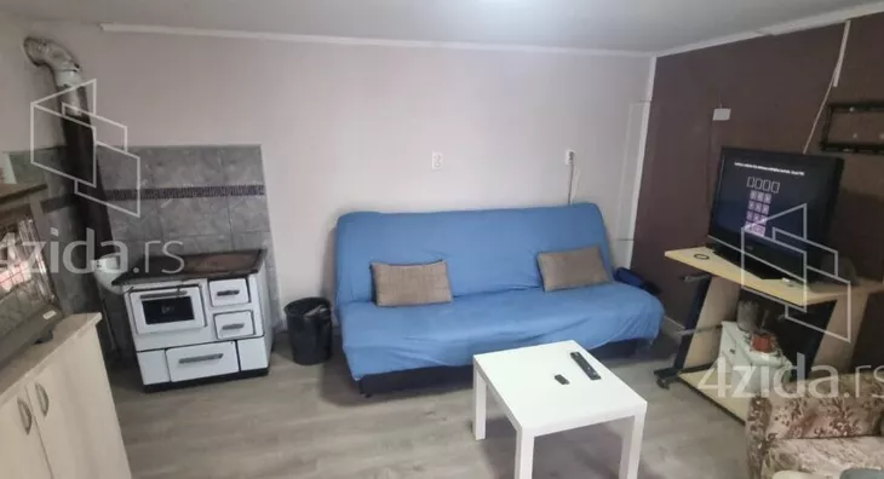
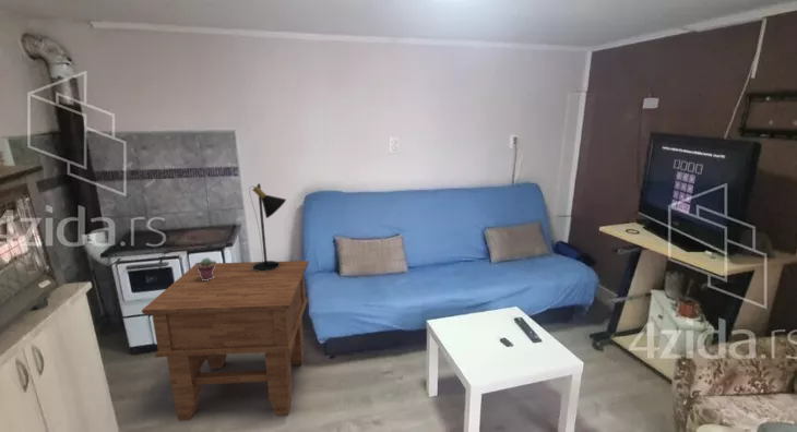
+ potted succulent [197,256,215,280]
+ table lamp [248,182,287,272]
+ side table [141,260,309,422]
